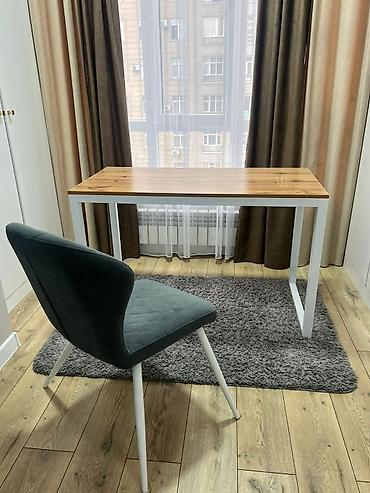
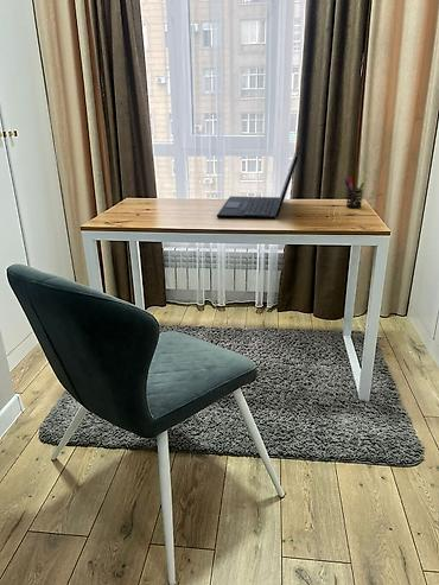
+ laptop [216,145,300,221]
+ pen holder [344,176,367,210]
